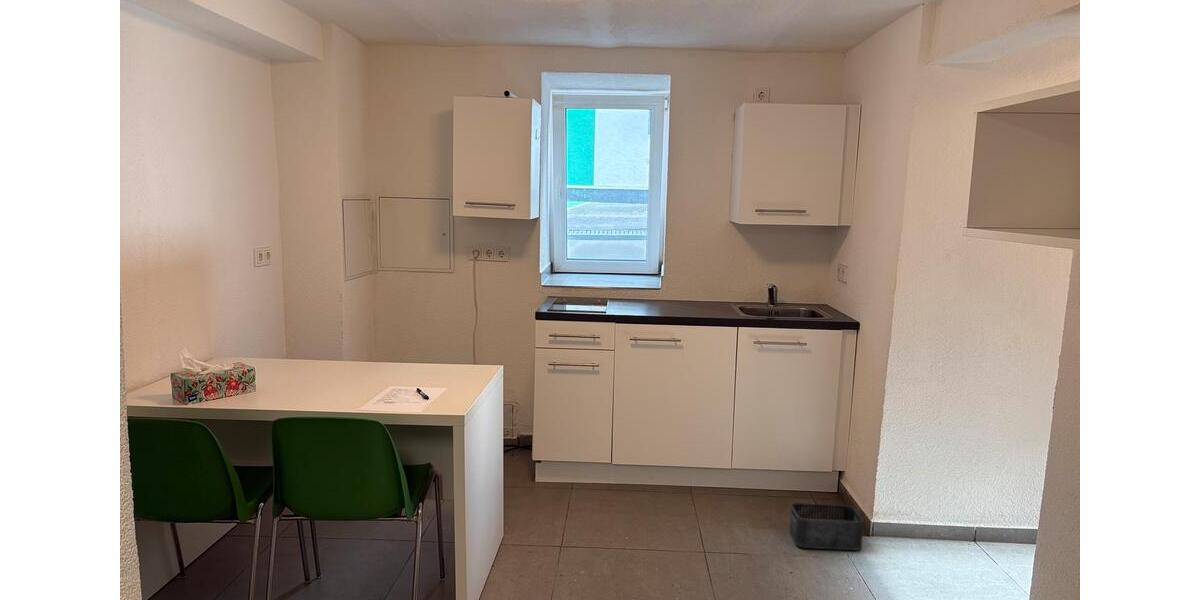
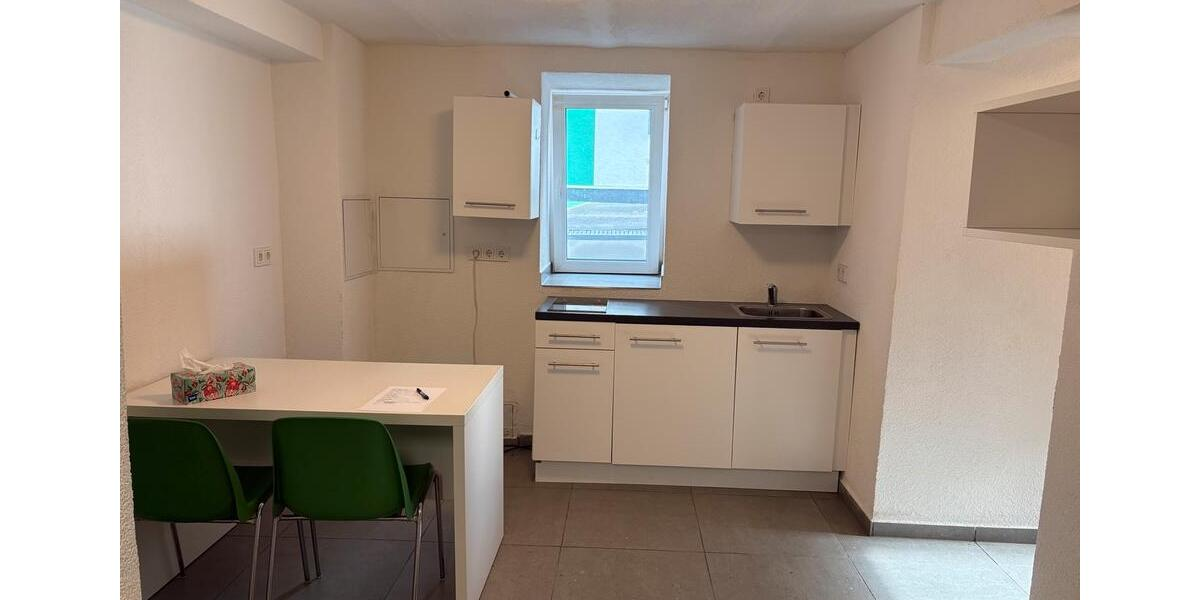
- storage bin [789,502,864,551]
